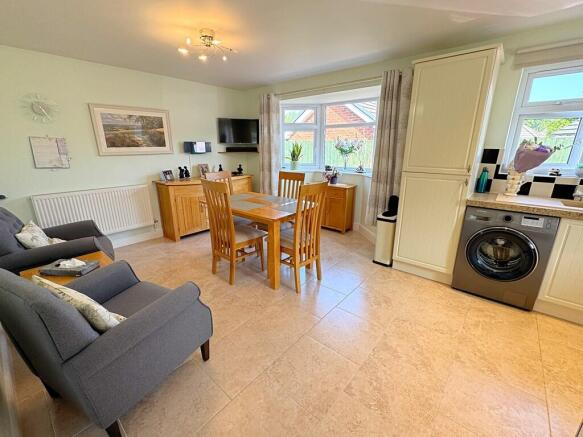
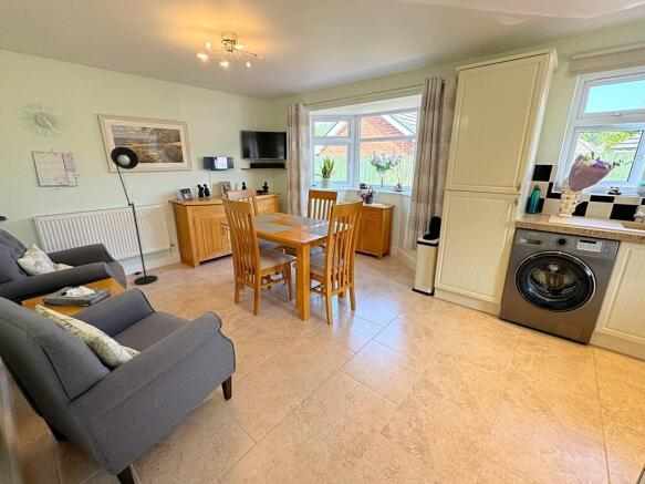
+ floor lamp [110,146,158,286]
